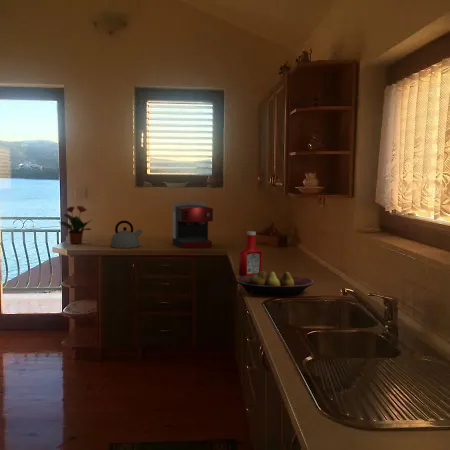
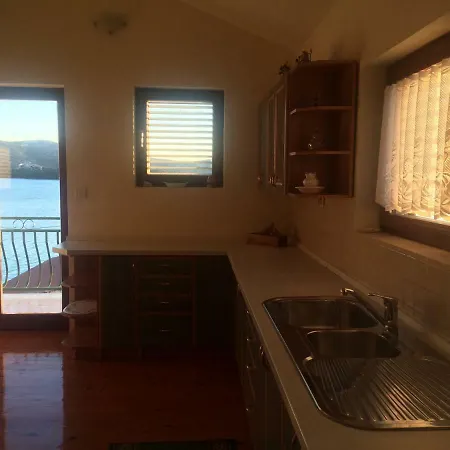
- fruit bowl [235,270,315,296]
- kettle [109,220,143,249]
- potted plant [57,205,93,245]
- soap bottle [238,230,263,276]
- coffee maker [172,200,214,249]
